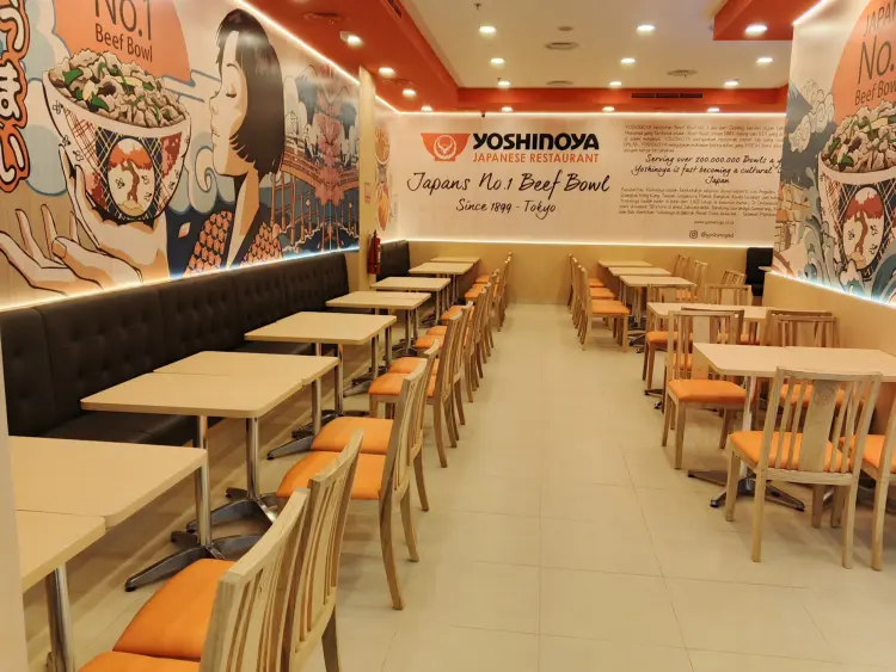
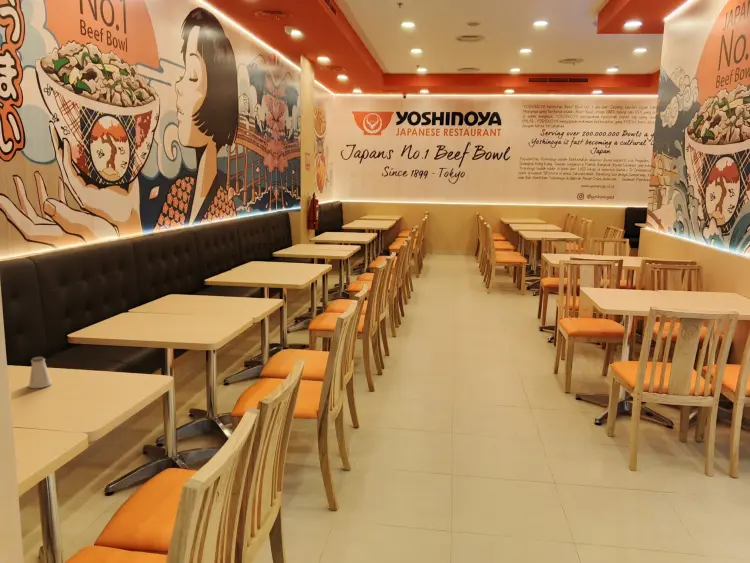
+ saltshaker [28,356,53,389]
